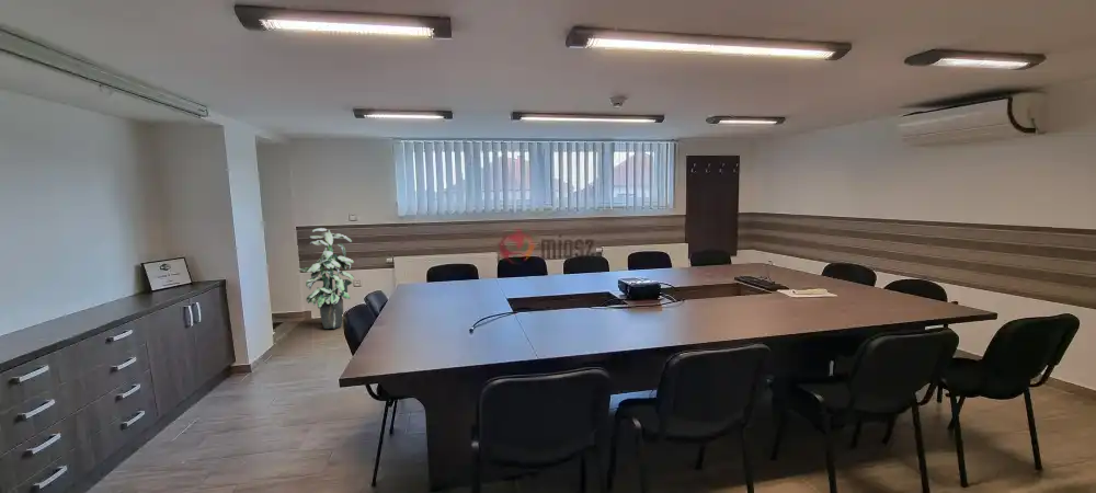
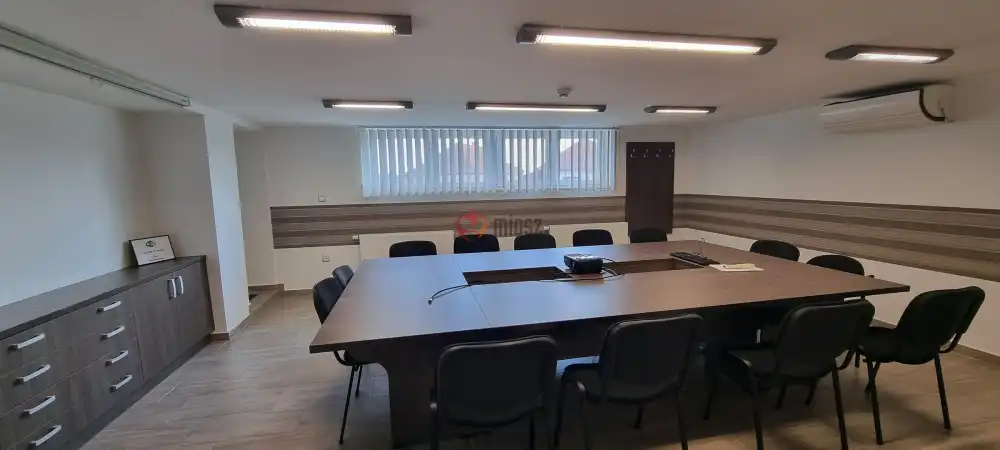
- indoor plant [298,227,355,330]
